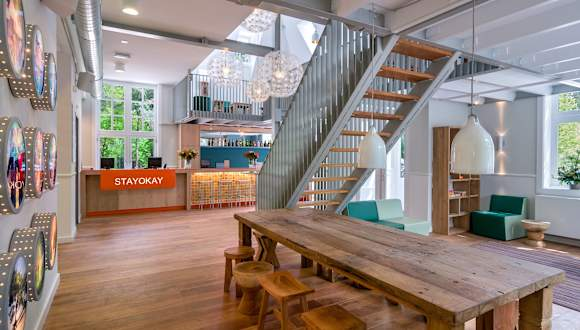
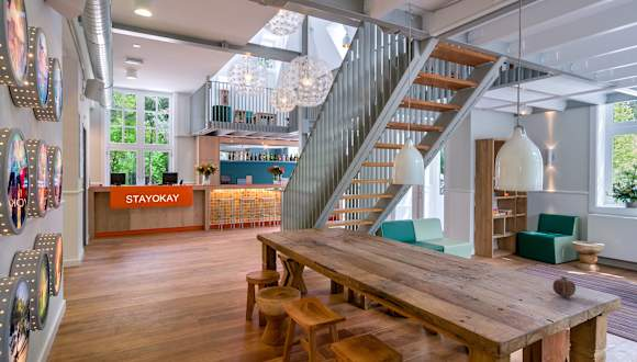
+ fruit [551,275,577,298]
